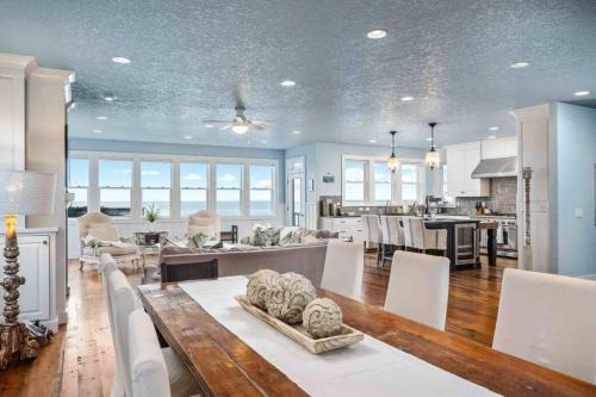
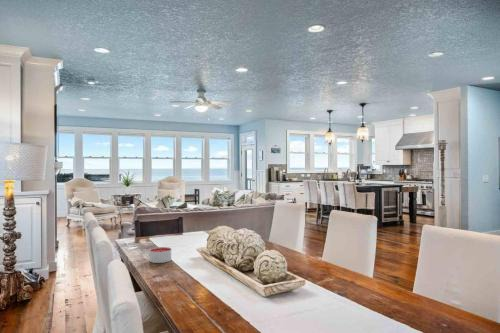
+ candle [148,246,172,264]
